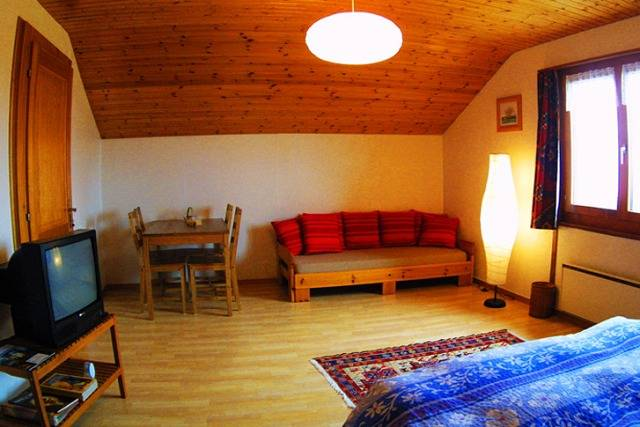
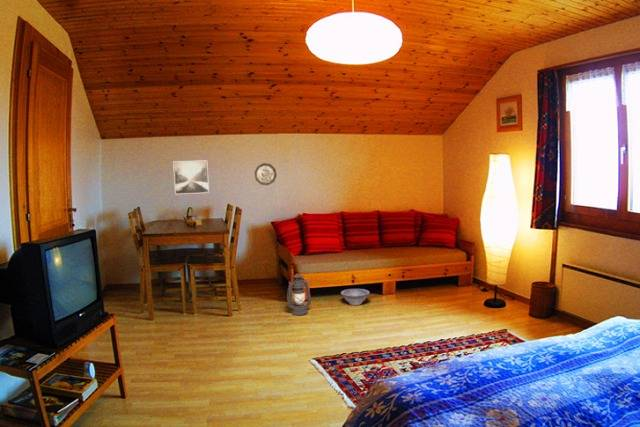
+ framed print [172,159,210,195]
+ lantern [286,274,312,316]
+ decorative bowl [340,288,371,306]
+ decorative plate [254,162,278,186]
